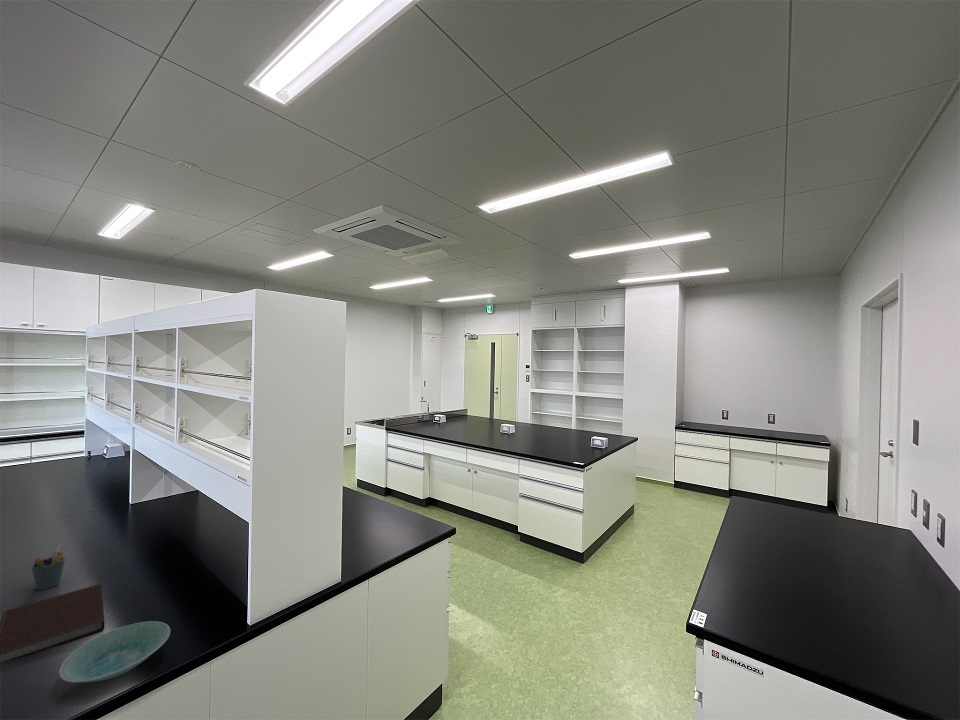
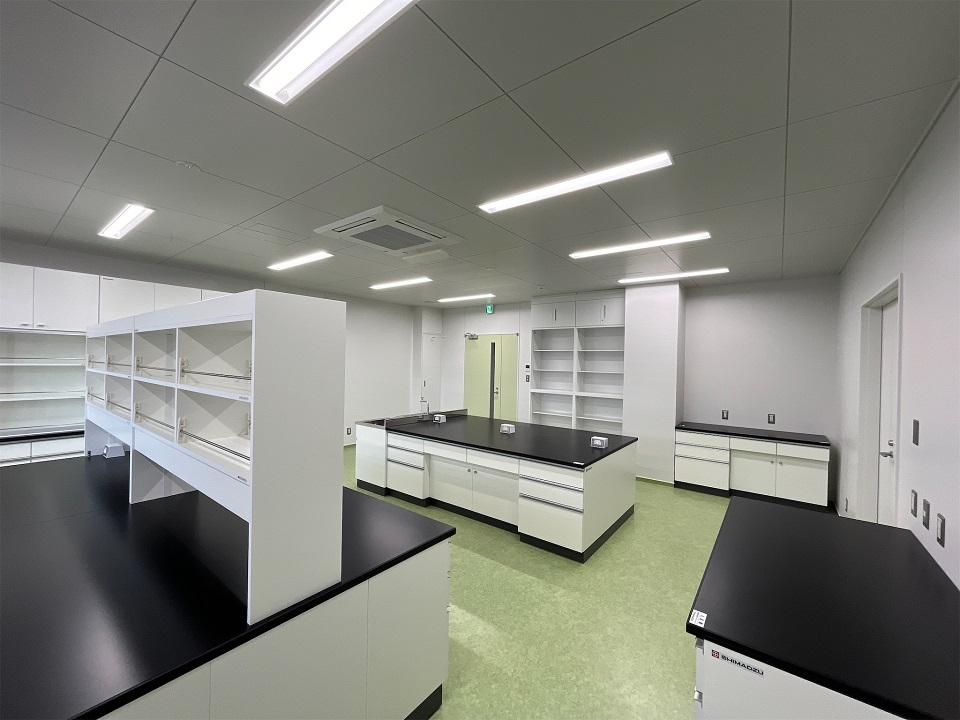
- bowl [58,620,171,683]
- notebook [0,583,105,663]
- pen holder [30,542,66,591]
